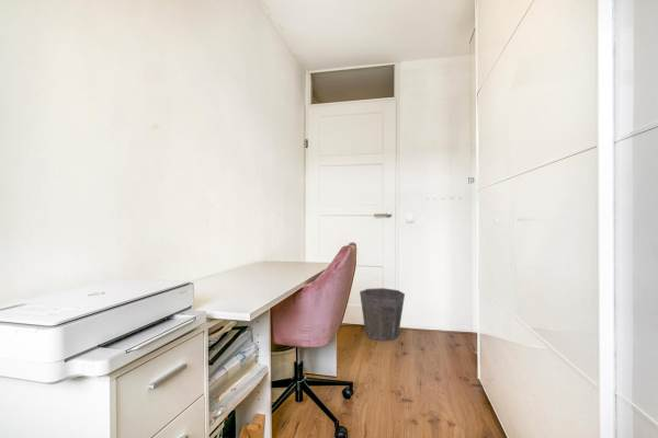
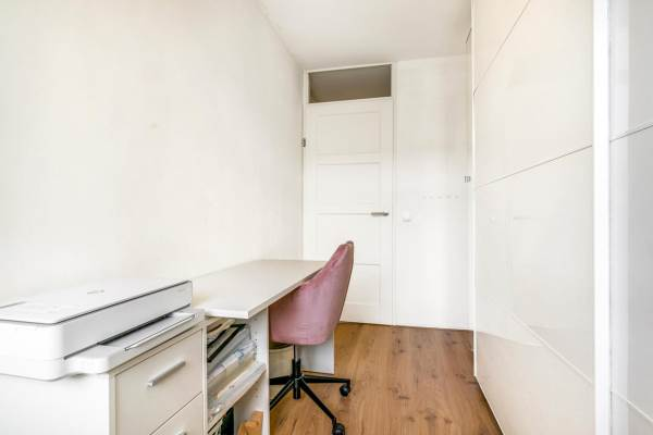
- waste bin [359,287,406,342]
